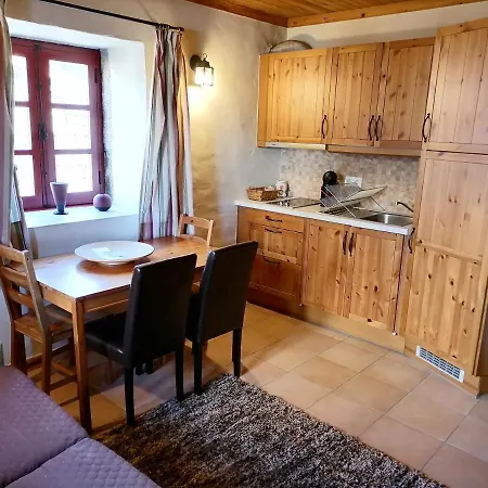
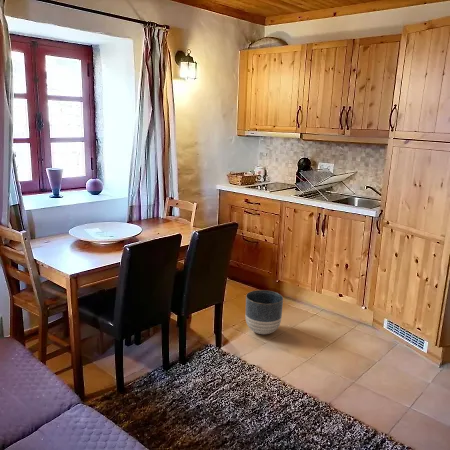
+ planter [244,289,284,335]
